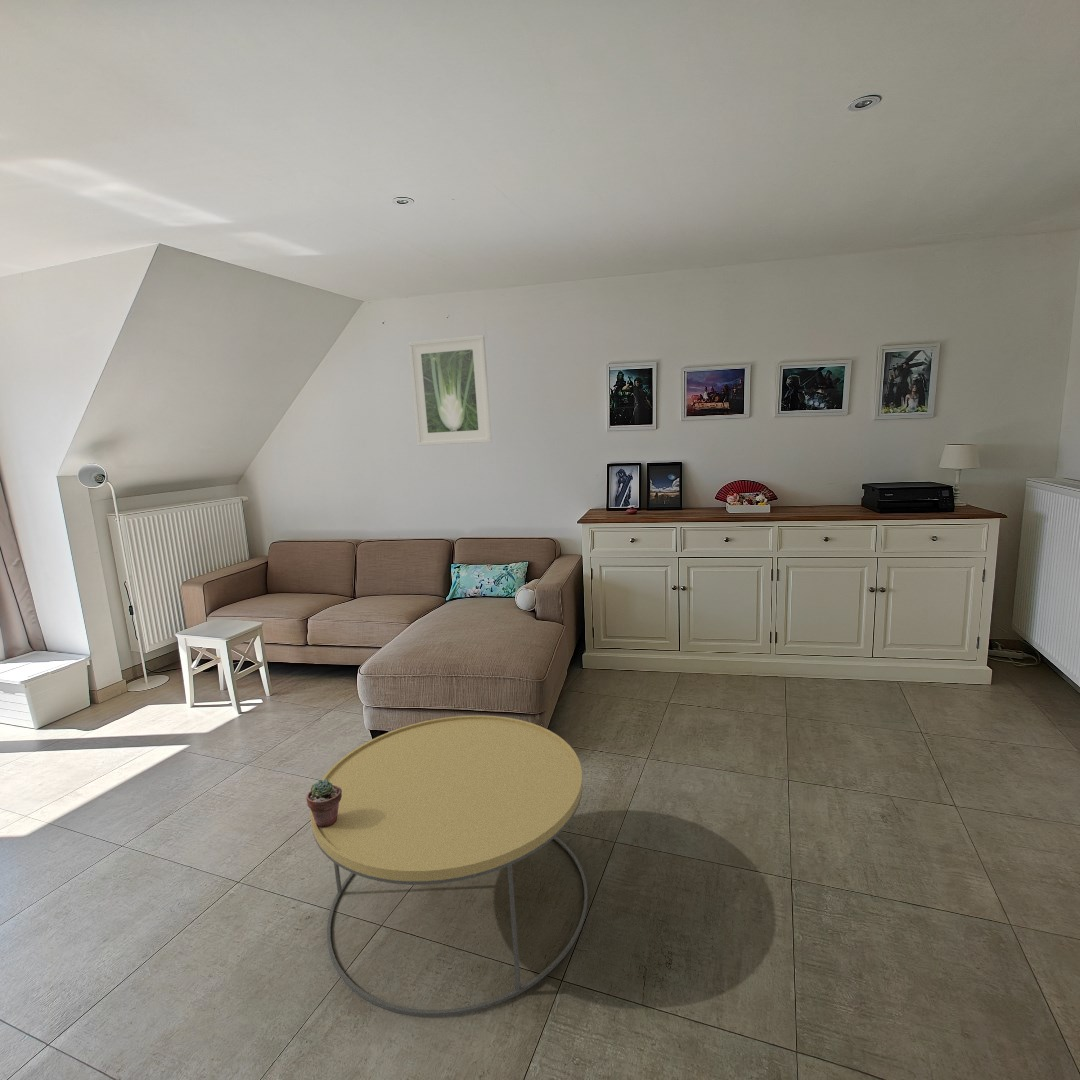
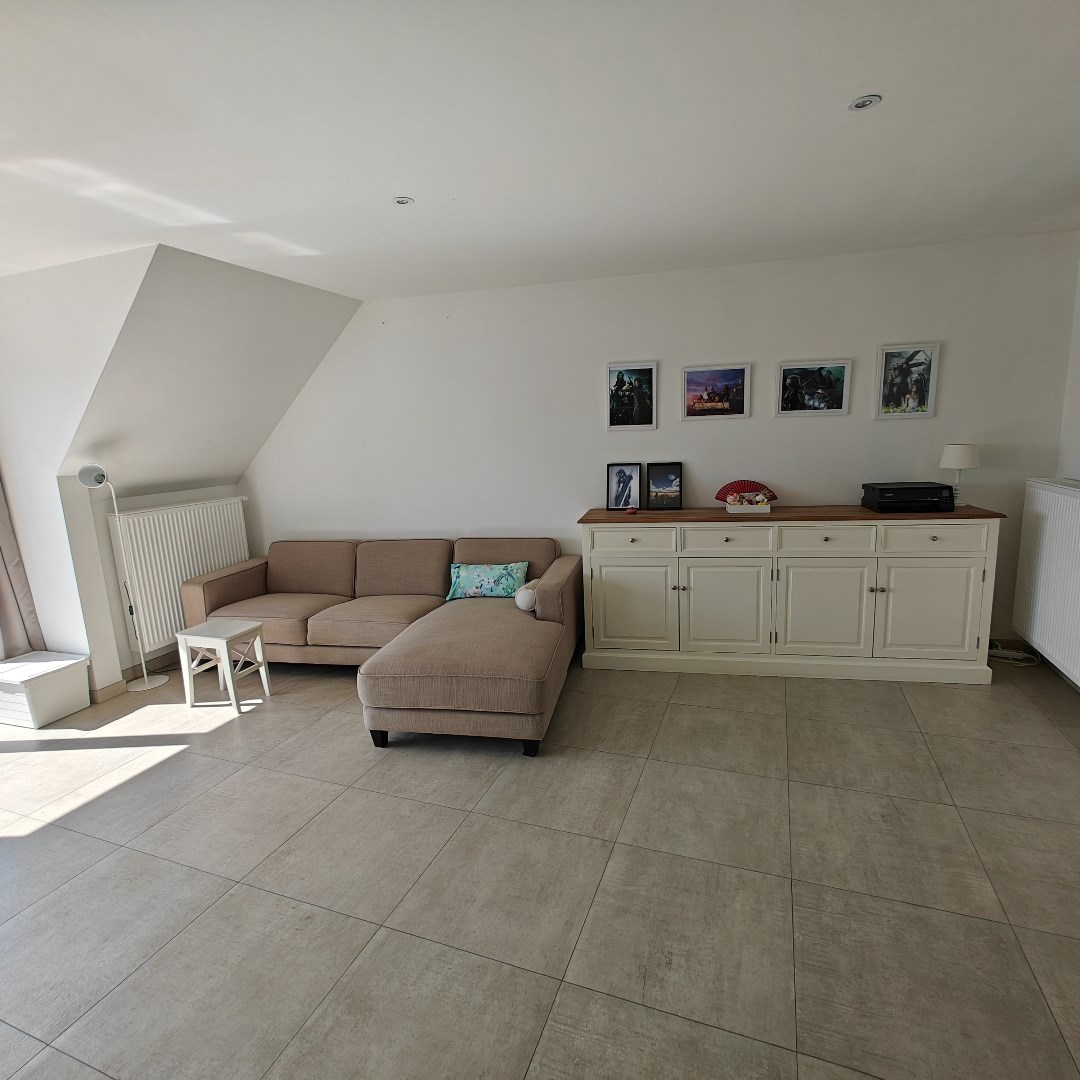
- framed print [407,334,493,447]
- coffee table [309,714,589,1017]
- potted succulent [306,779,342,828]
